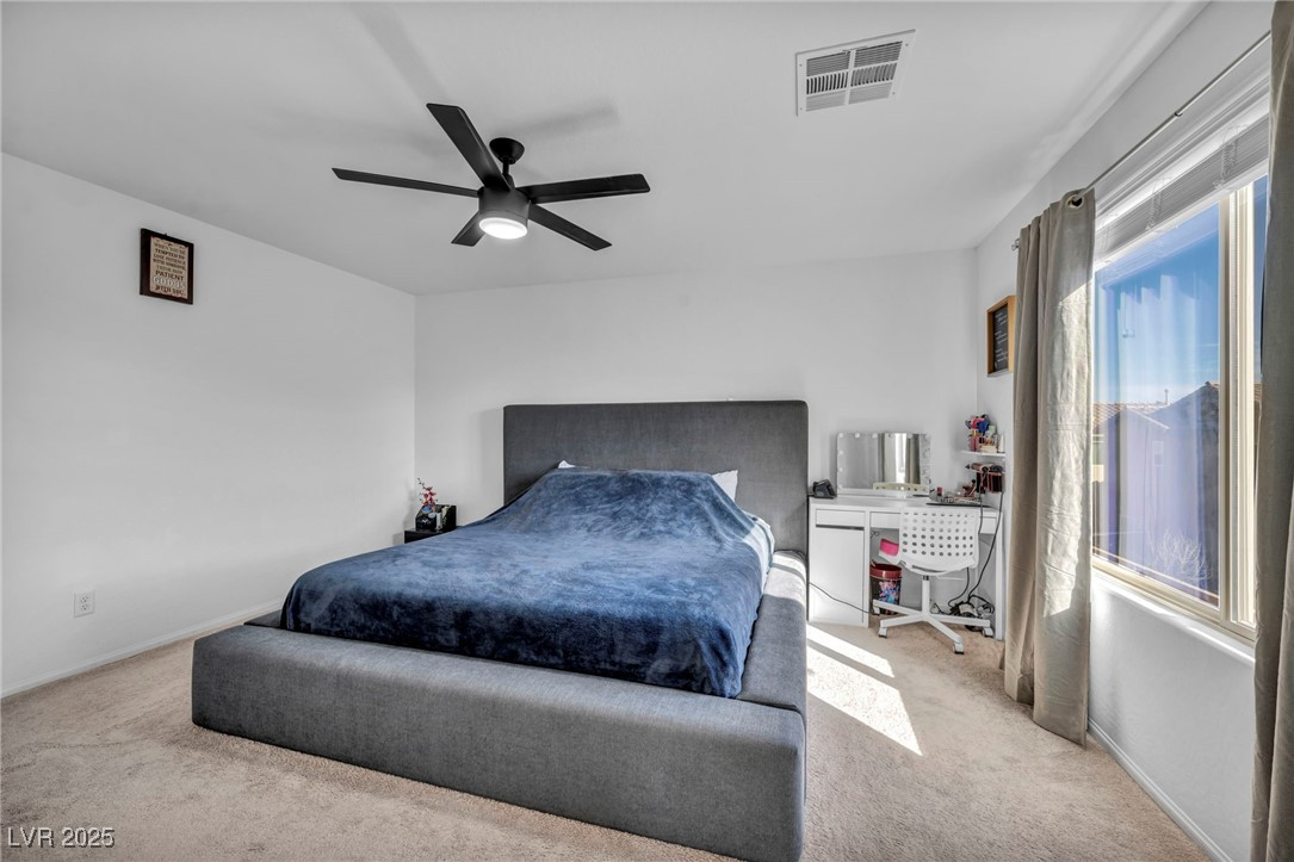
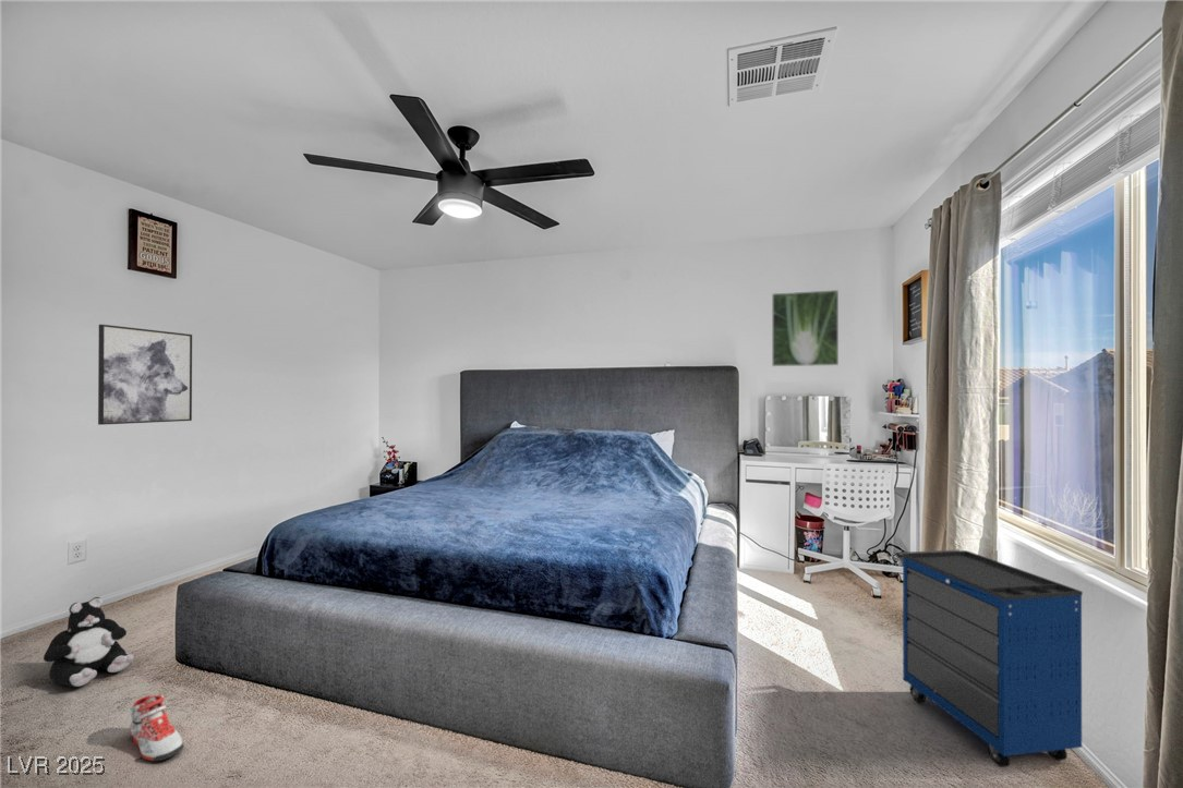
+ cabinet [895,548,1084,768]
+ wall art [97,324,193,426]
+ plush toy [43,596,135,688]
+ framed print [771,289,840,367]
+ sneaker [129,693,185,762]
